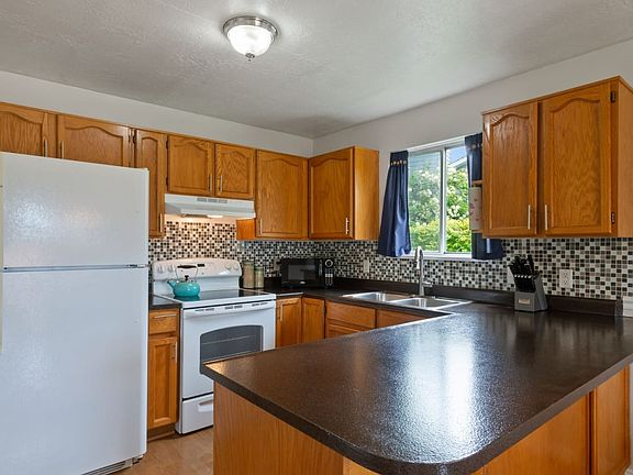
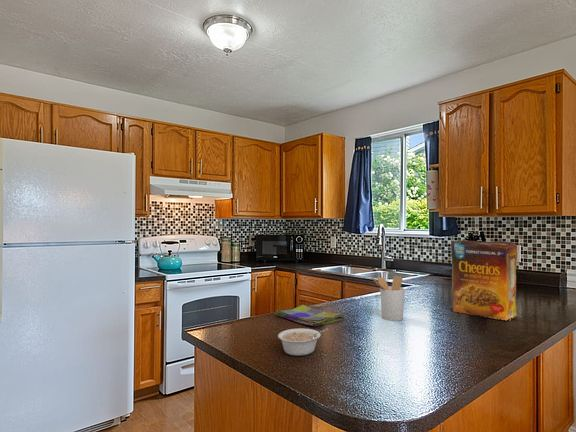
+ dish towel [274,304,345,327]
+ cereal box [448,239,522,322]
+ legume [277,327,329,357]
+ utensil holder [369,275,406,322]
